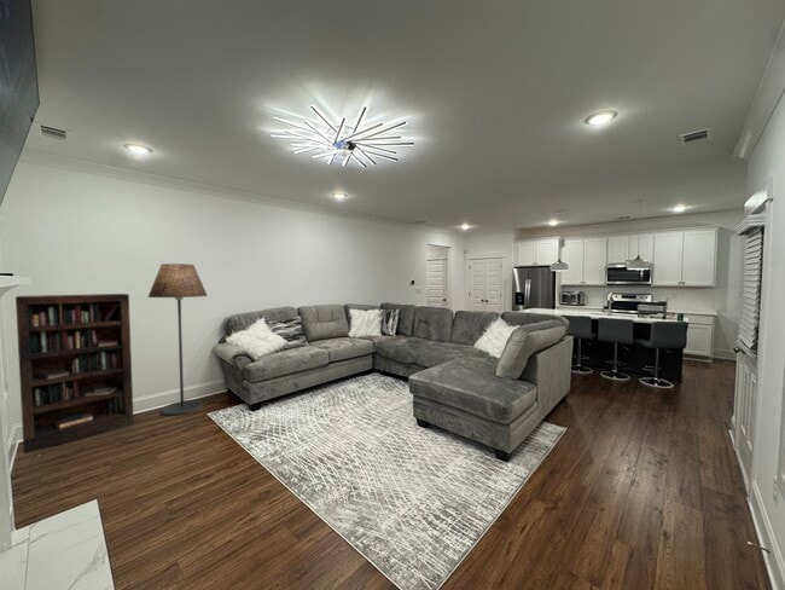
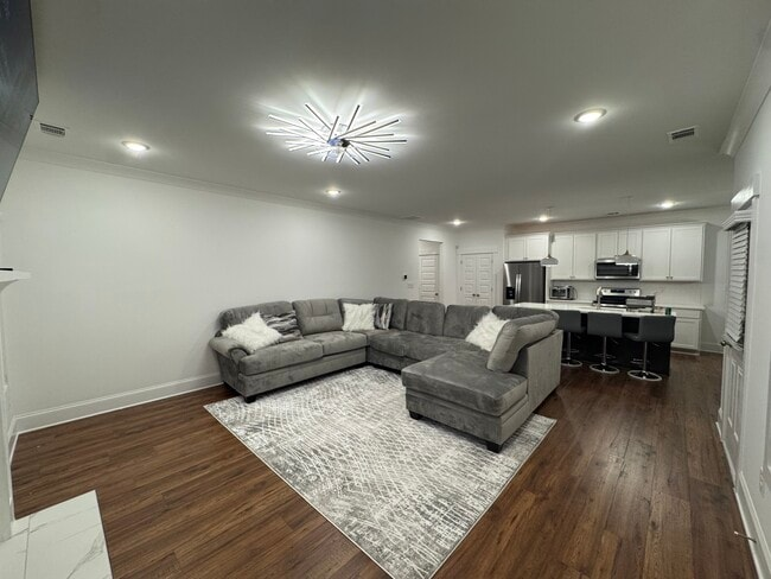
- floor lamp [147,262,209,416]
- bookcase [14,293,135,455]
